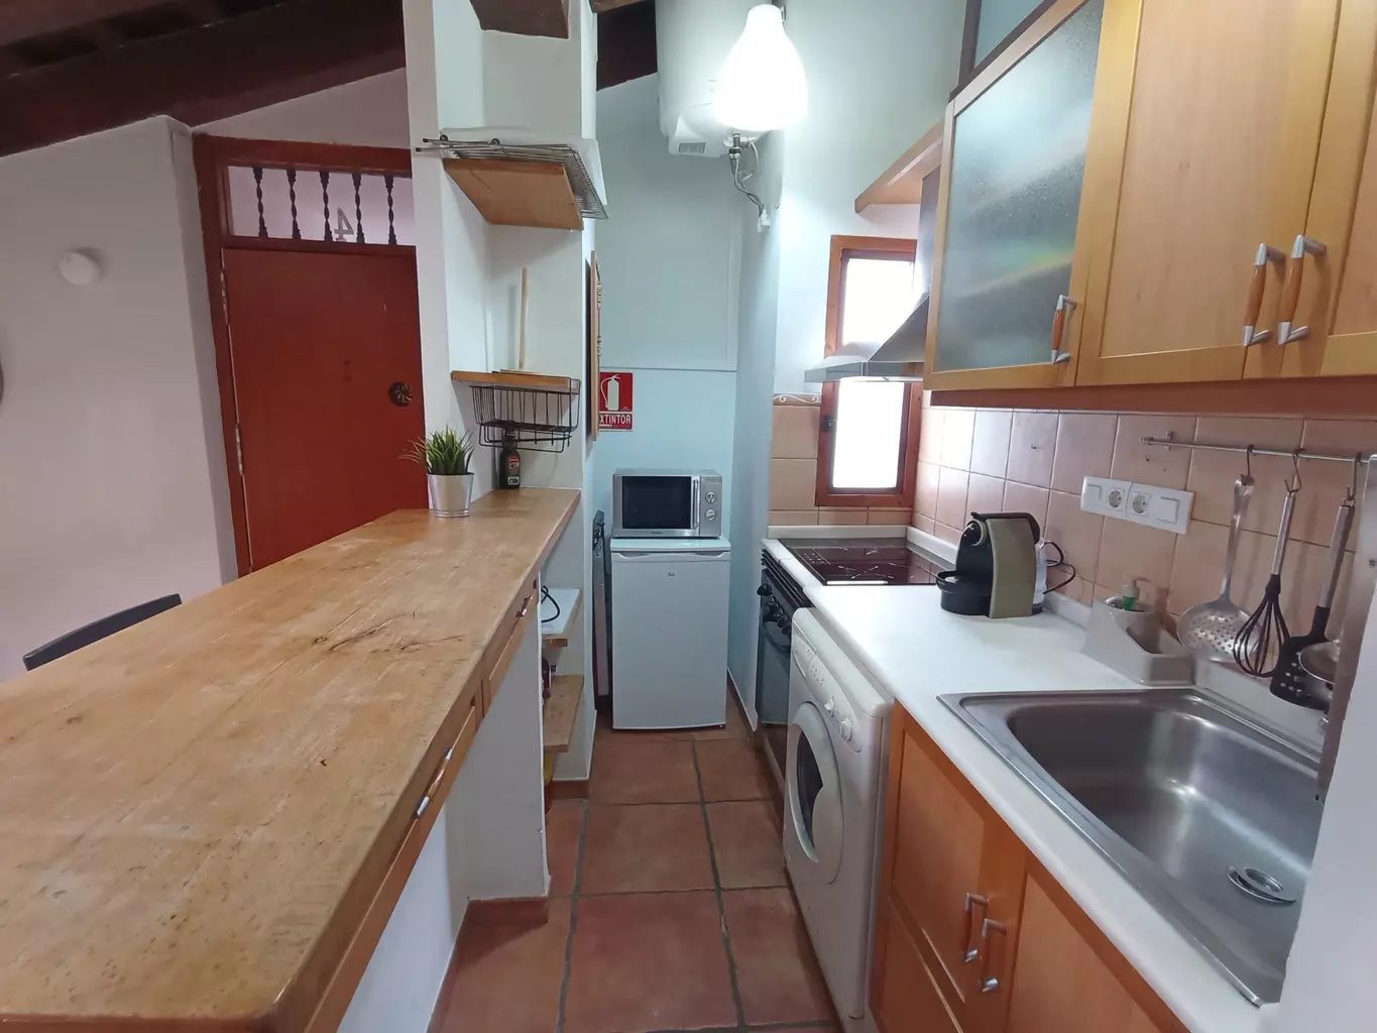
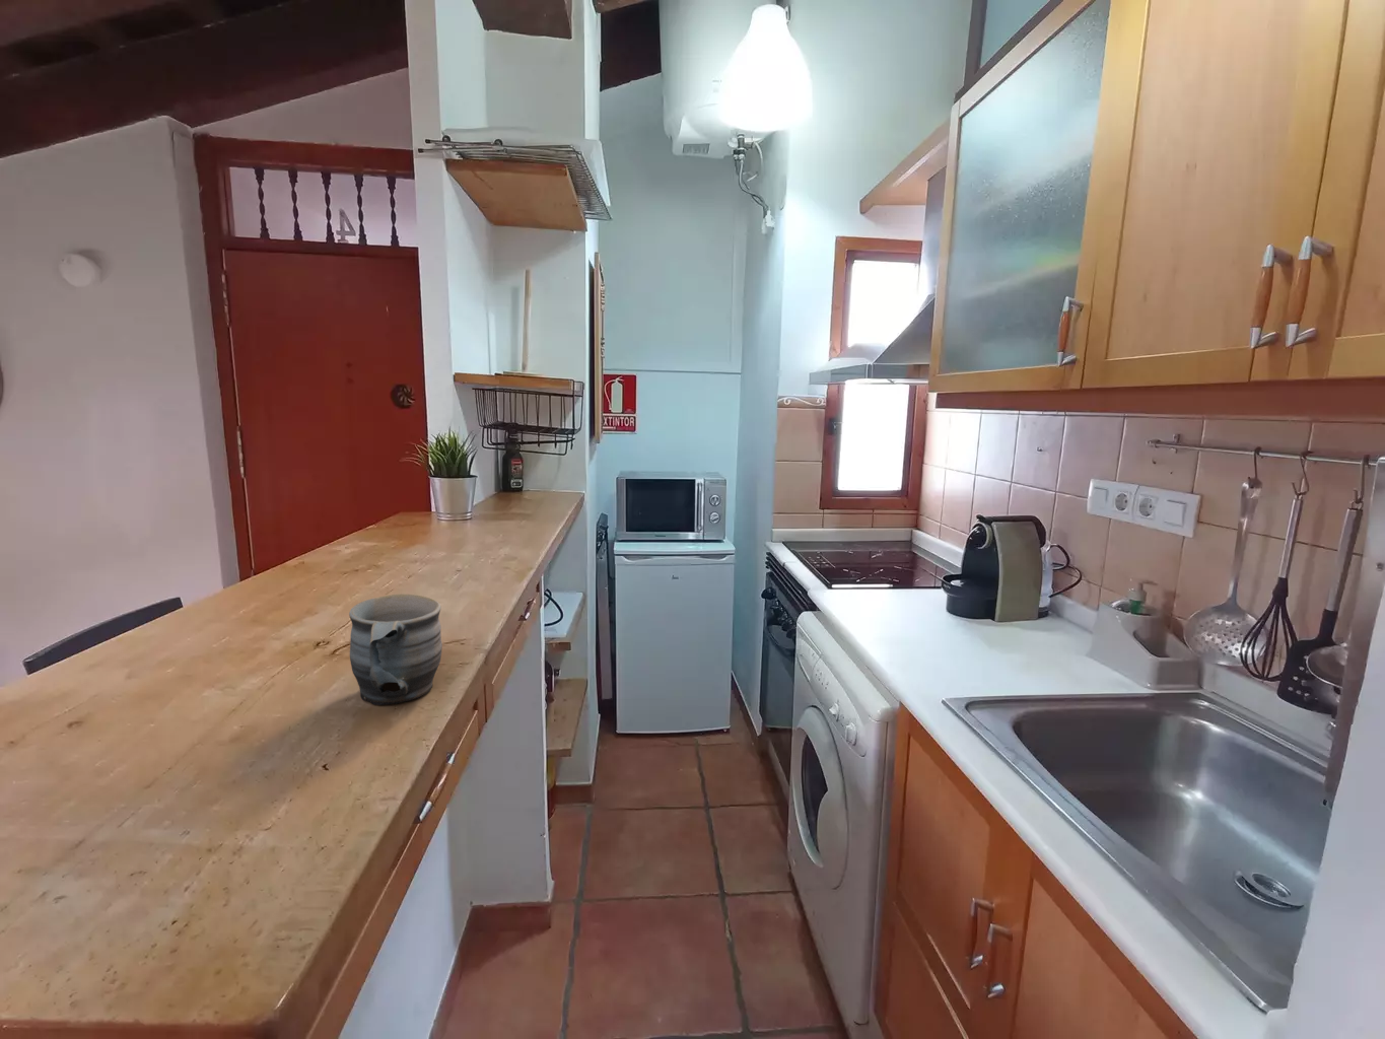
+ mug [348,593,443,706]
